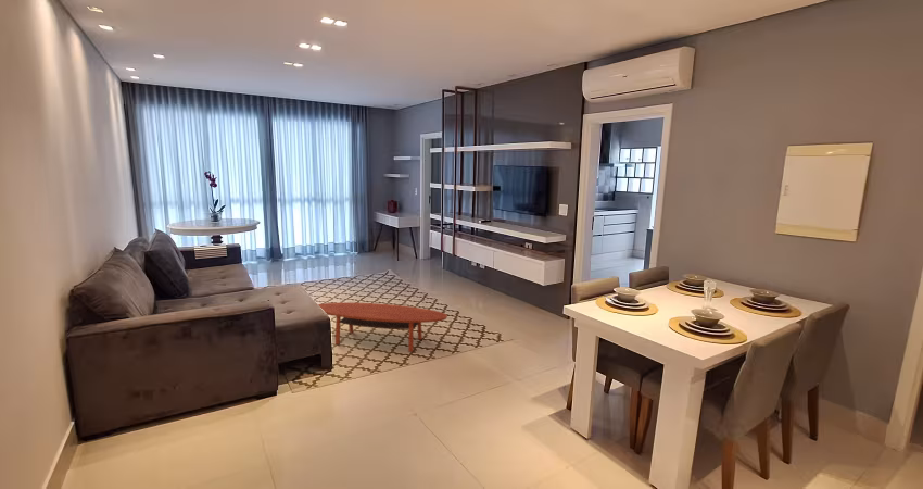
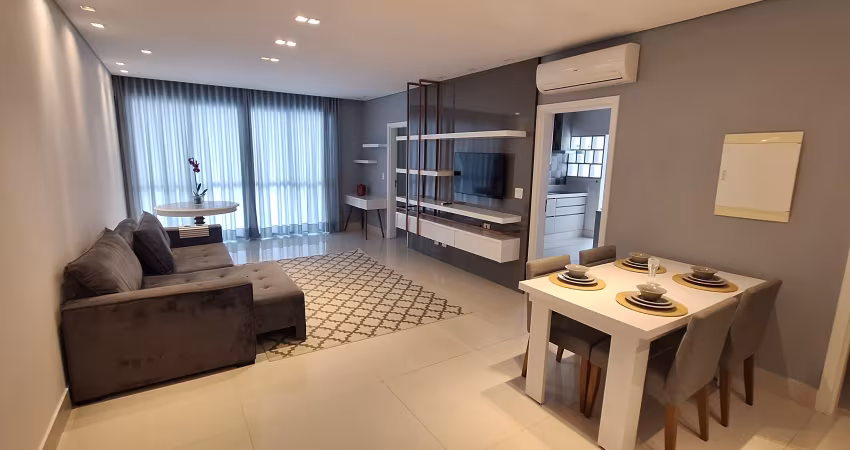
- coffee table [317,301,448,353]
